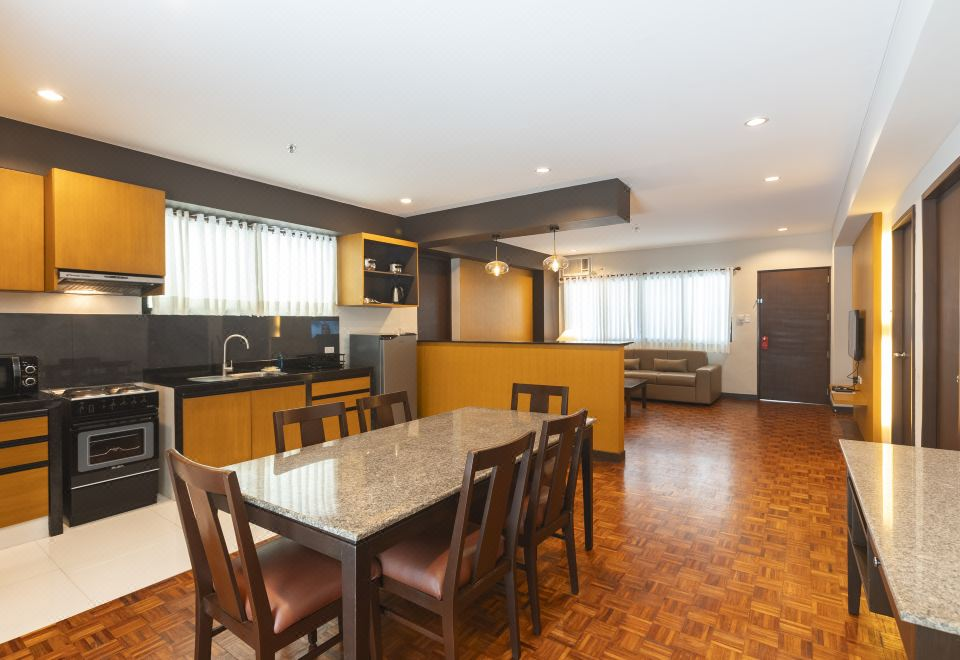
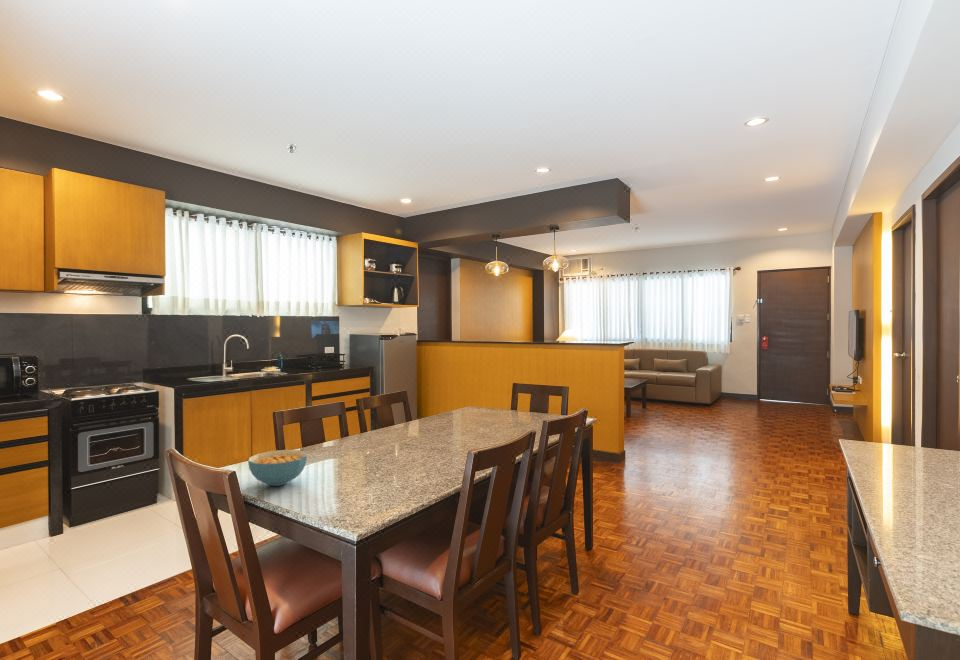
+ cereal bowl [247,449,308,487]
